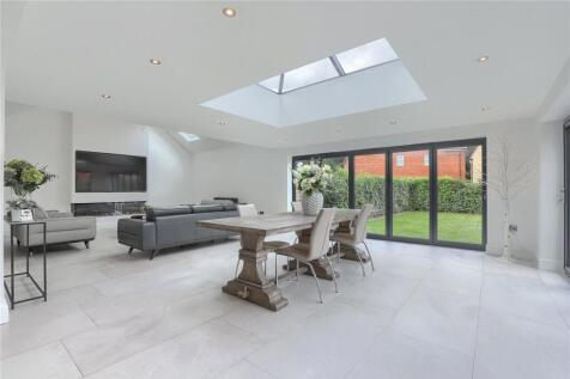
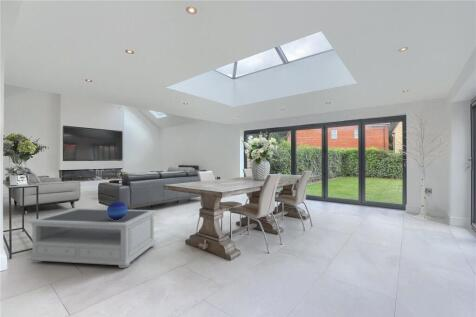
+ decorative sphere [106,200,128,220]
+ coffee table [26,207,158,269]
